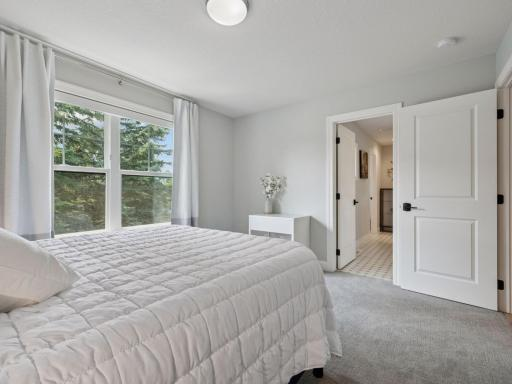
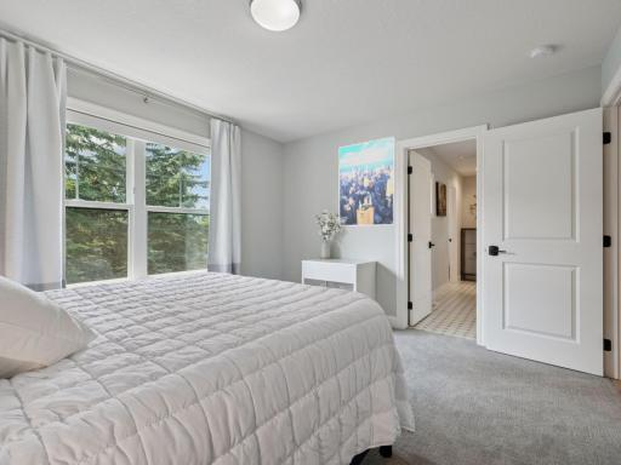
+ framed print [337,136,397,228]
